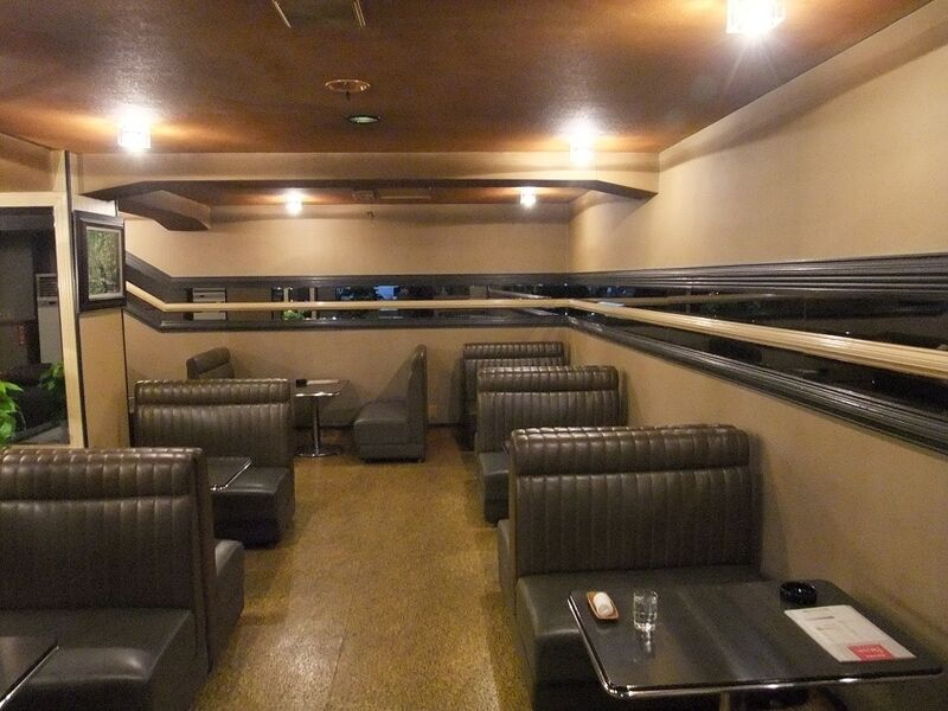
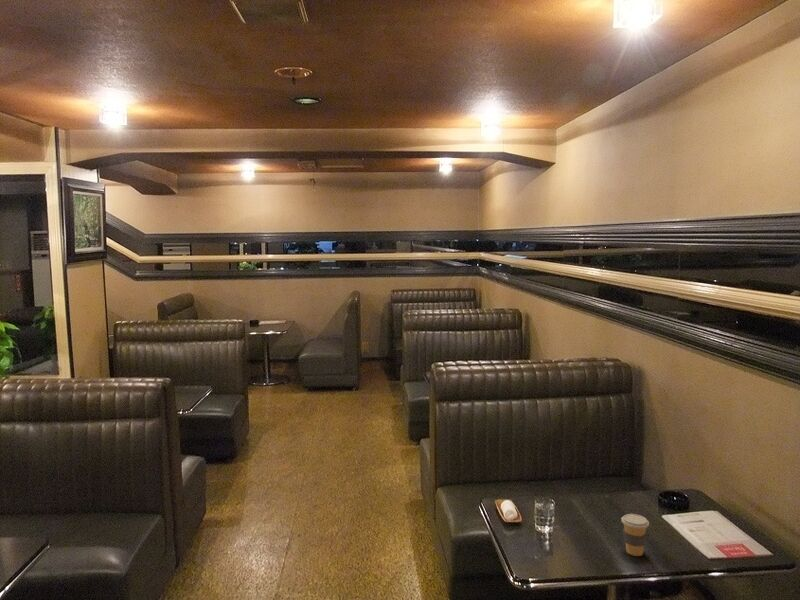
+ coffee cup [620,513,650,557]
